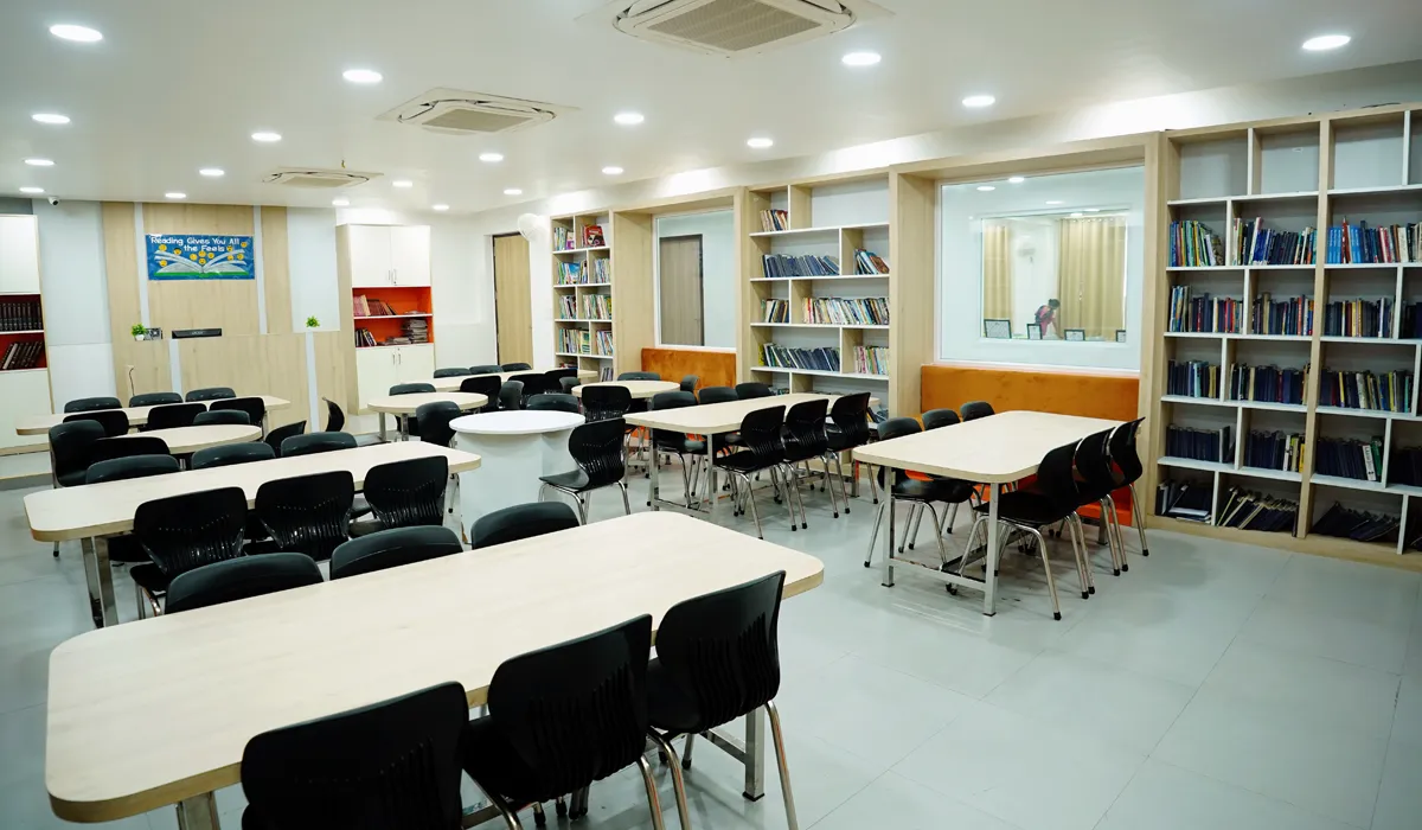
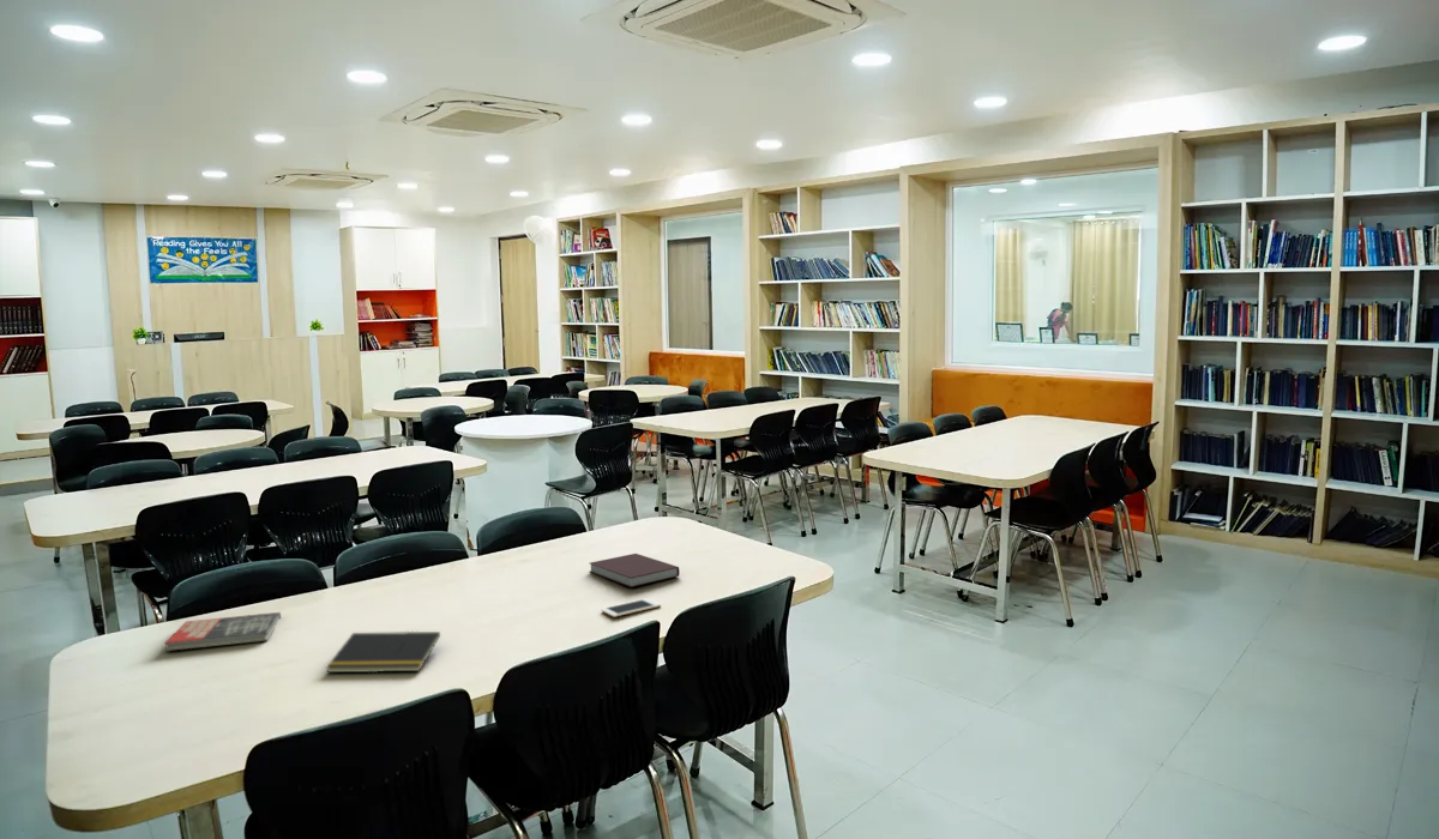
+ cell phone [600,597,662,618]
+ notepad [325,630,441,674]
+ notebook [589,553,680,588]
+ book [163,611,282,652]
